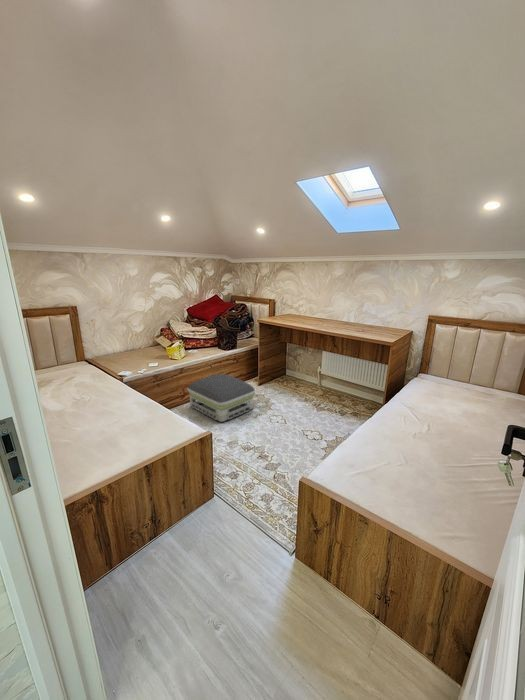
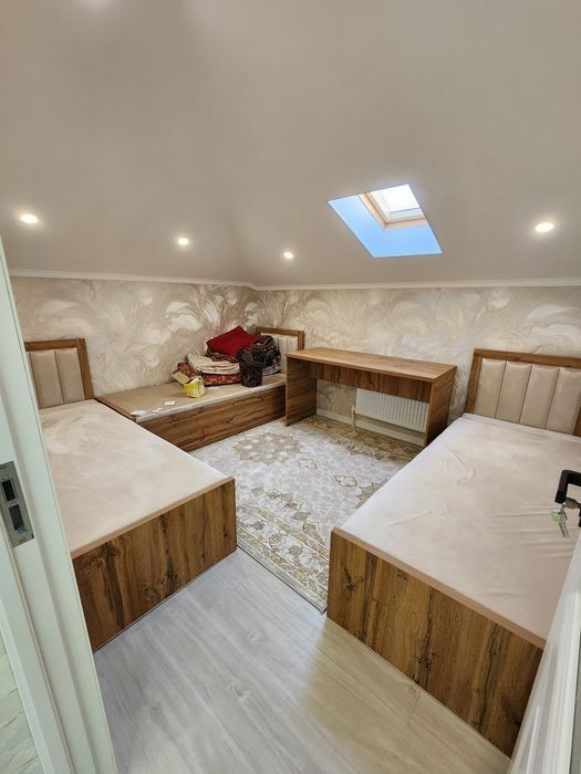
- air purifier [186,373,257,423]
